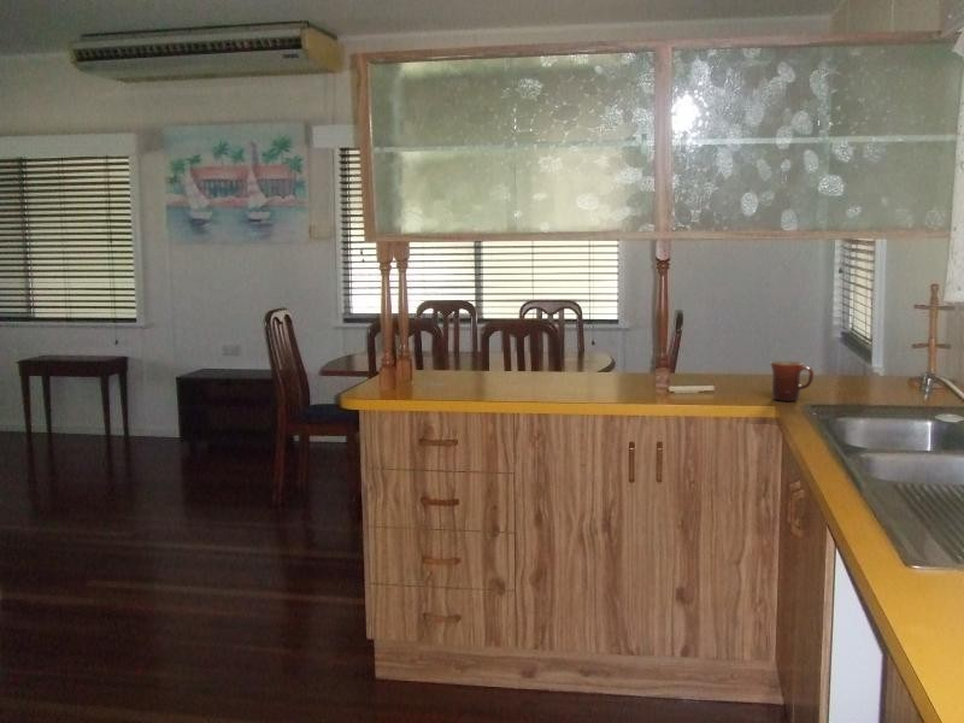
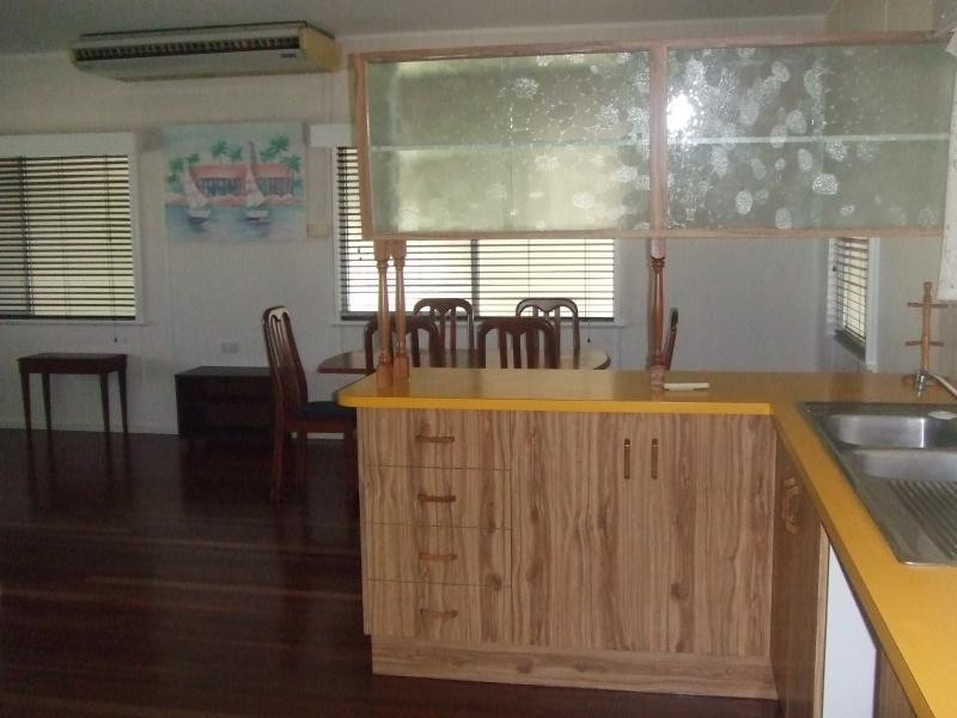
- mug [769,360,815,402]
